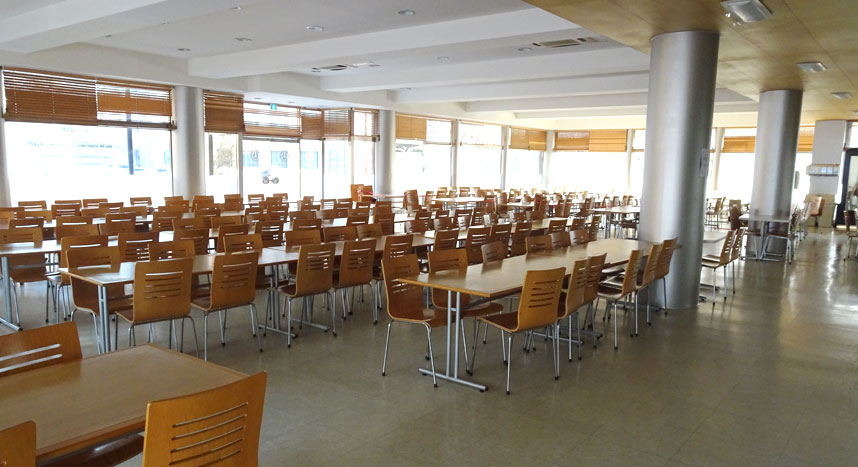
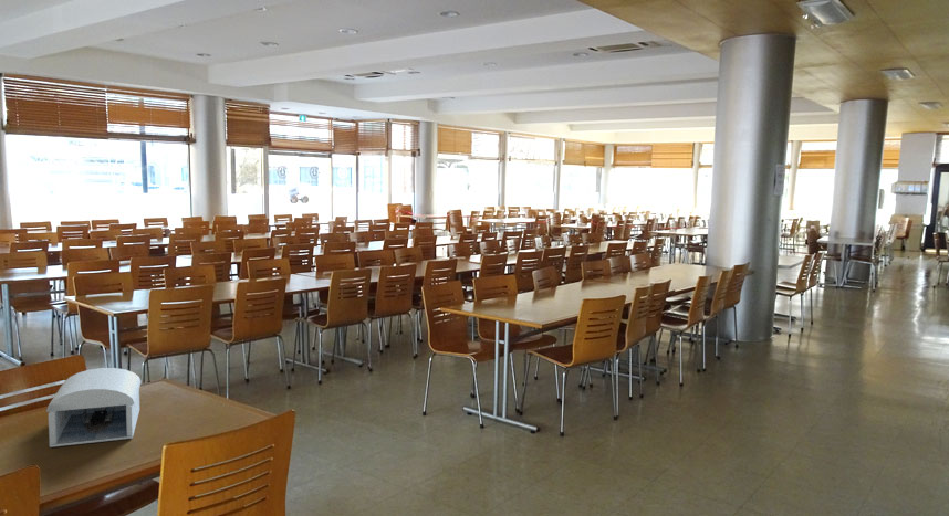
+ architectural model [45,367,142,449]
